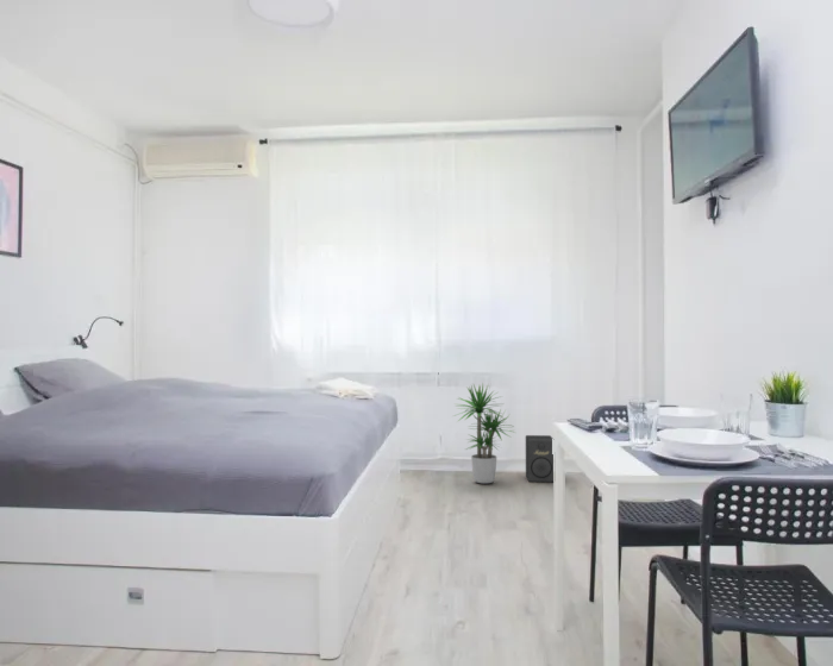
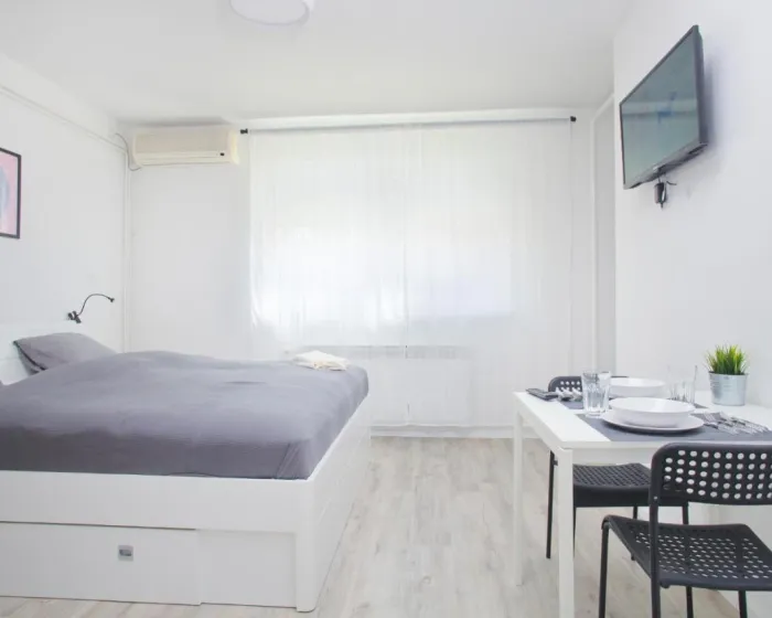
- potted plant [452,383,516,484]
- speaker [525,434,555,483]
